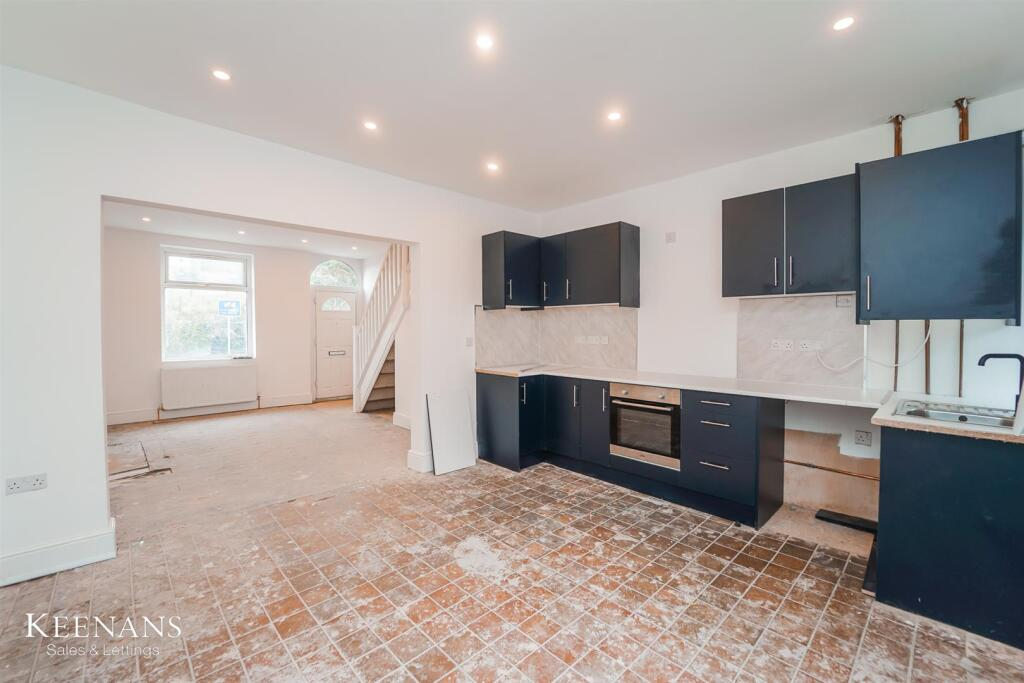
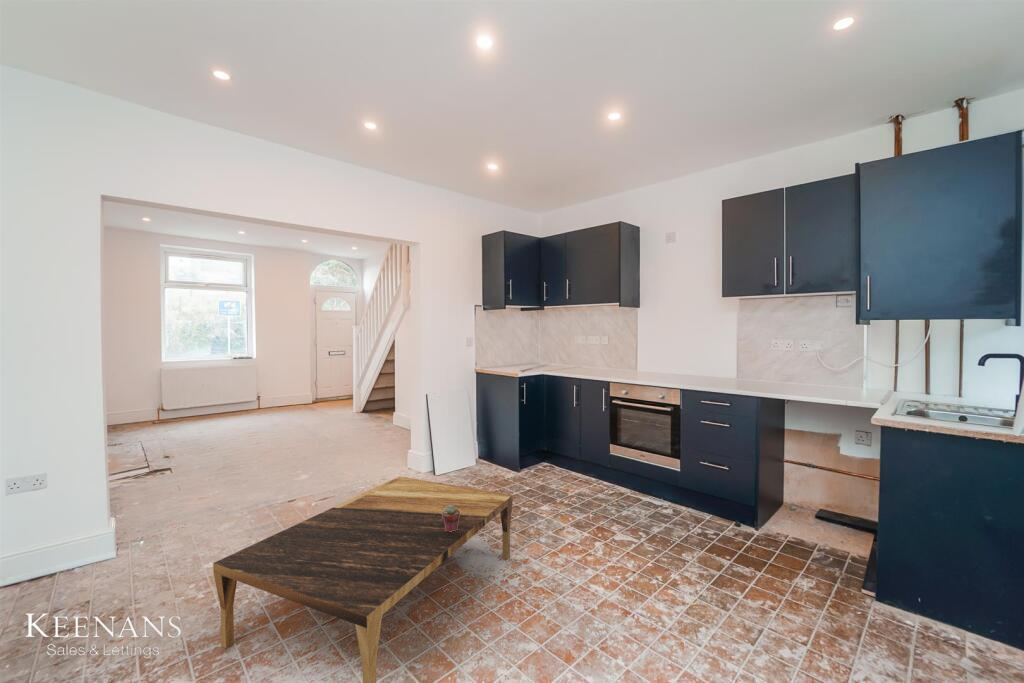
+ coffee table [212,476,514,683]
+ potted succulent [442,505,460,532]
